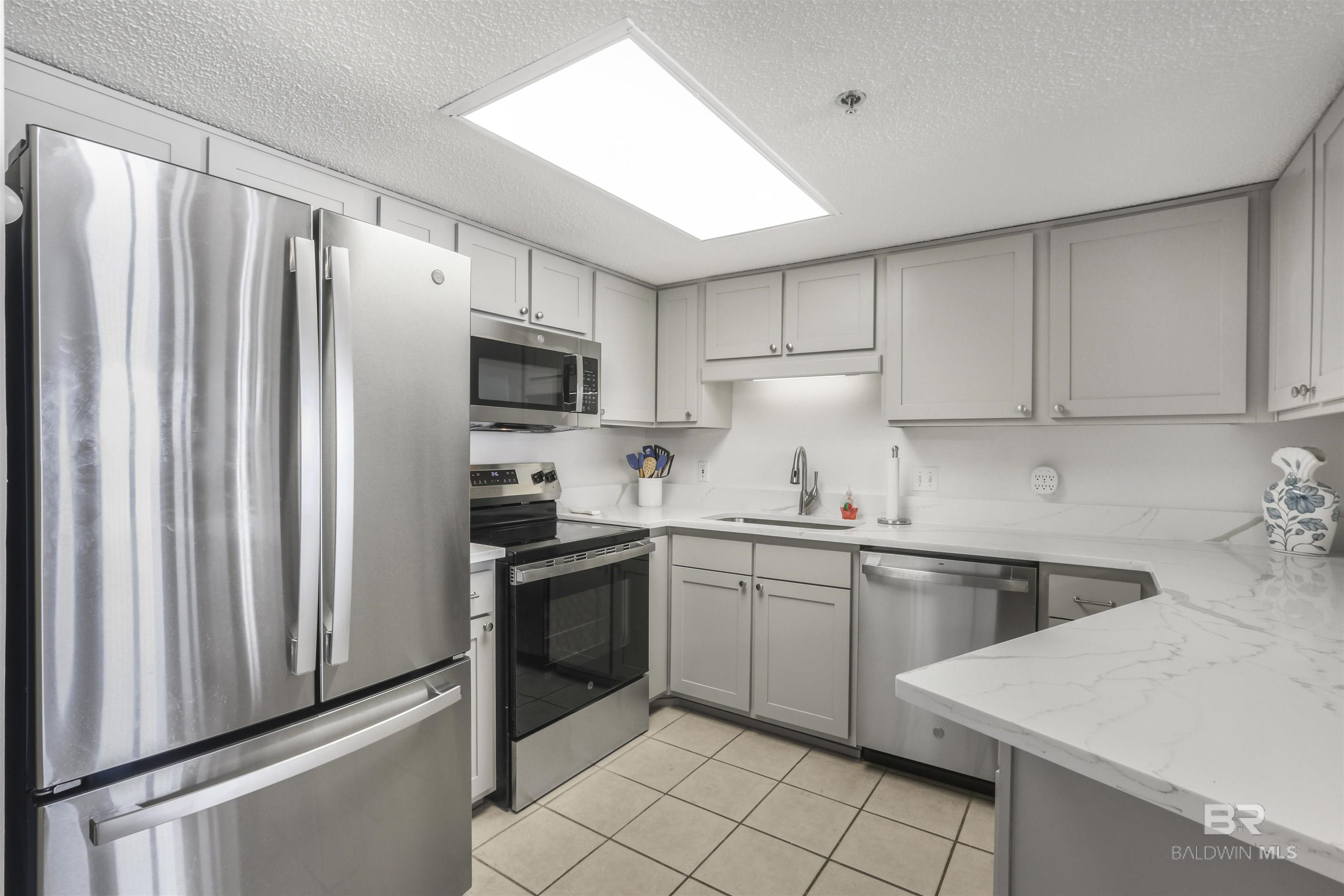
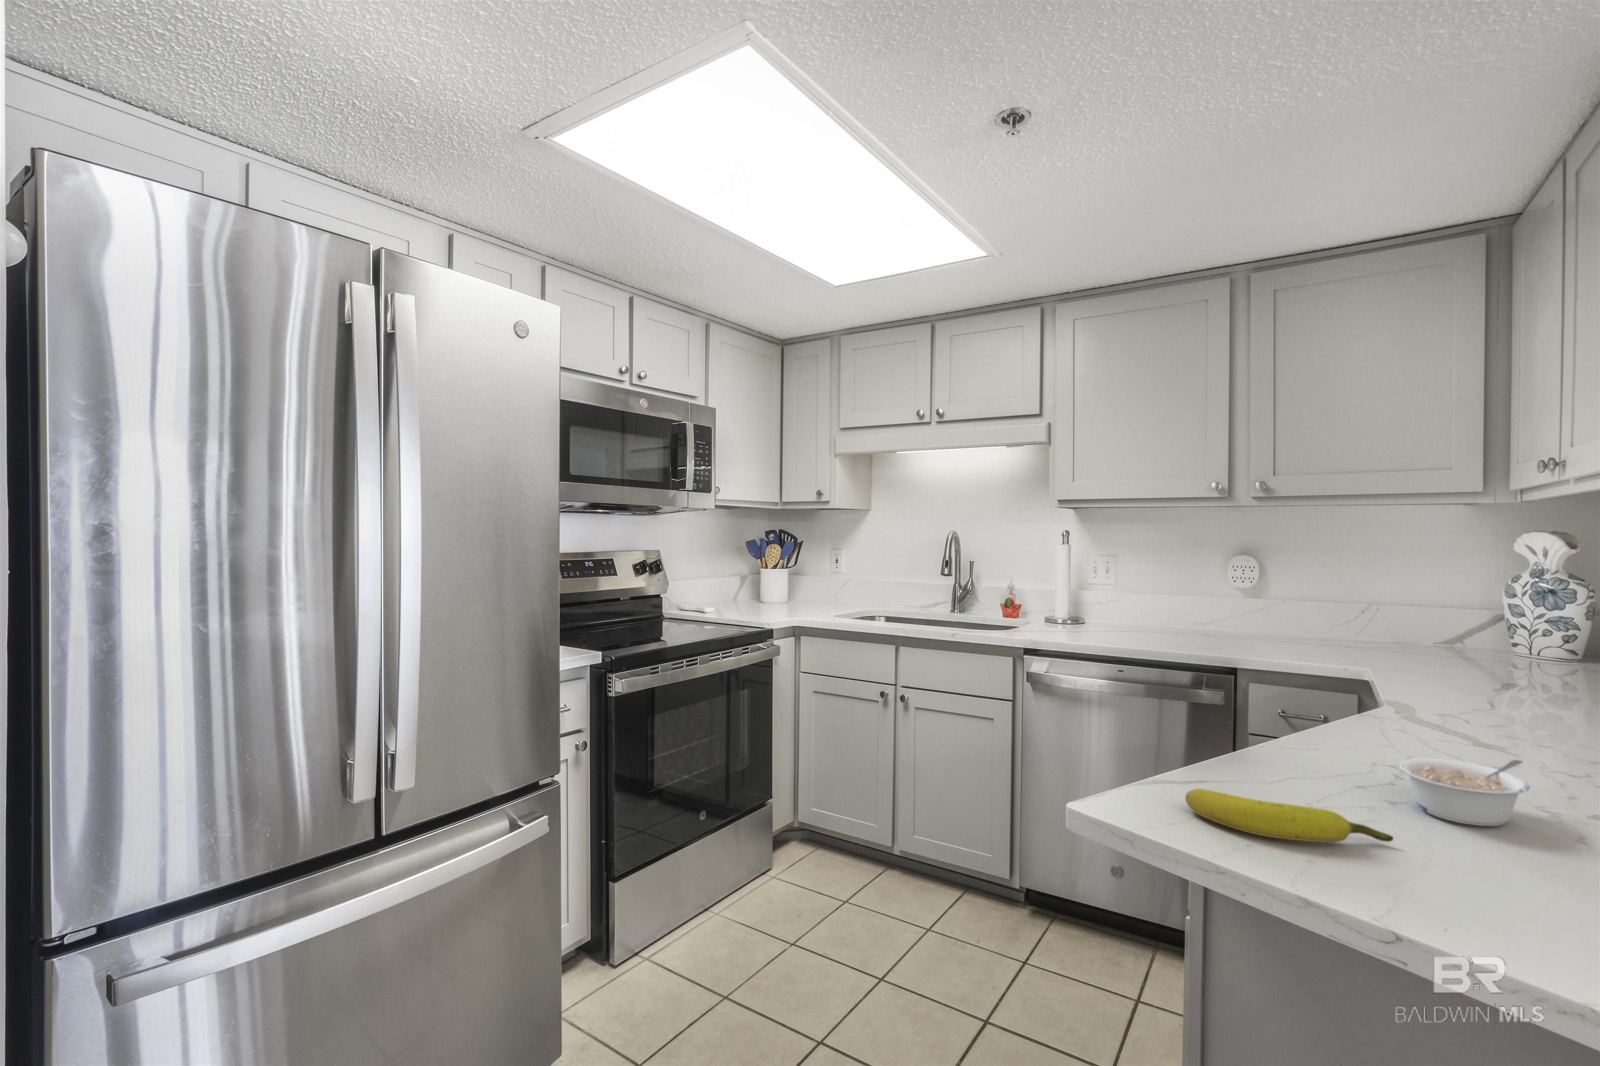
+ legume [1399,758,1531,827]
+ banana [1185,788,1394,842]
